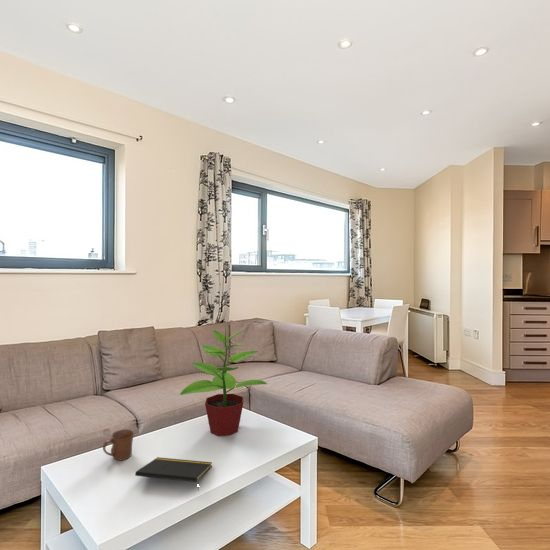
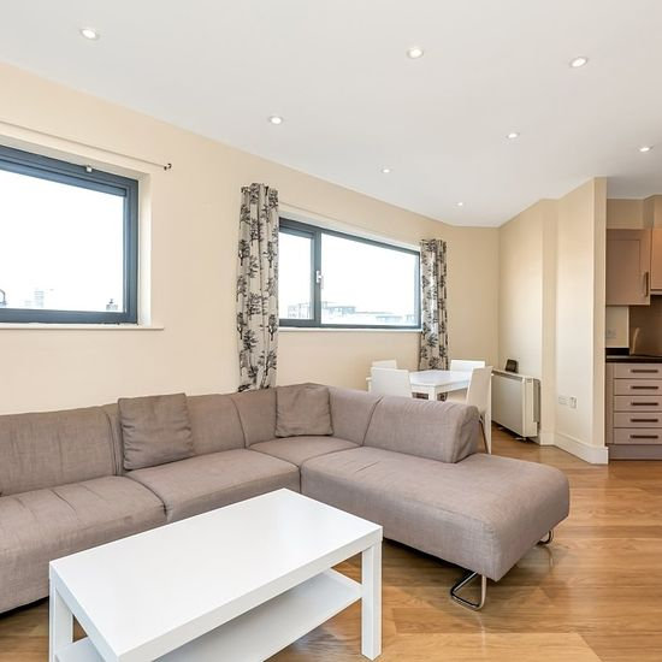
- notepad [134,456,213,492]
- mug [102,428,135,461]
- potted plant [179,325,268,437]
